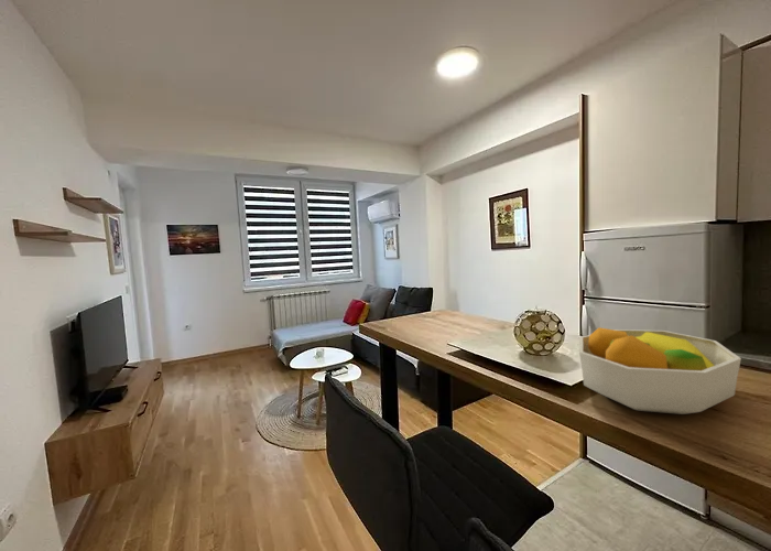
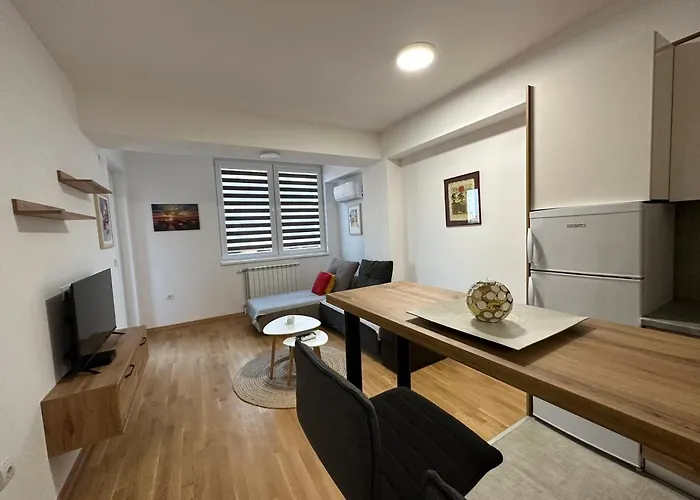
- fruit bowl [578,326,742,415]
